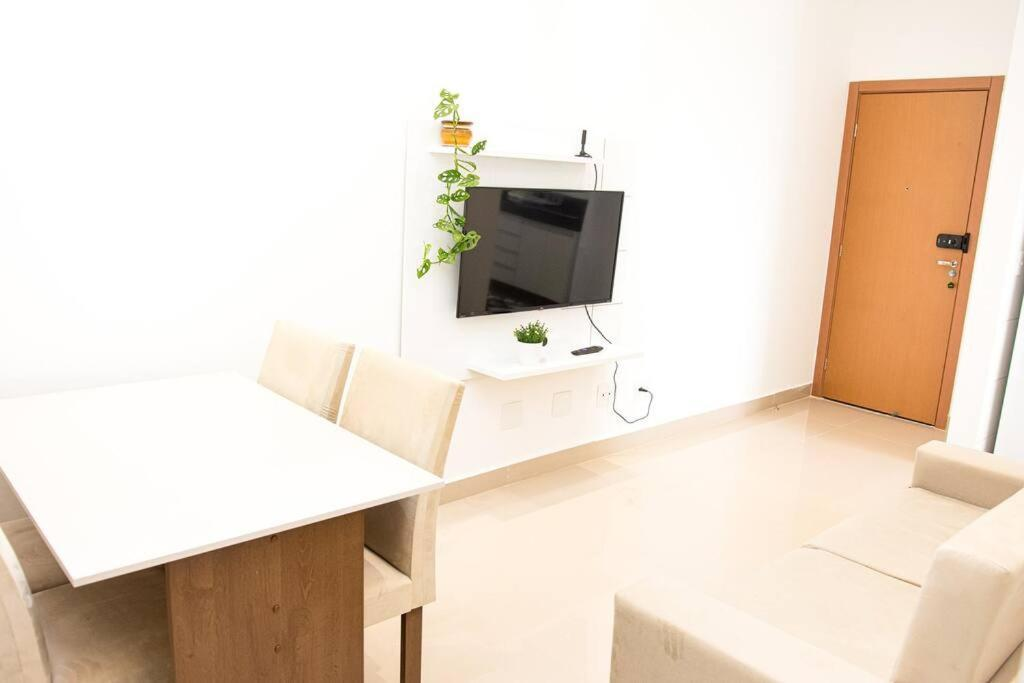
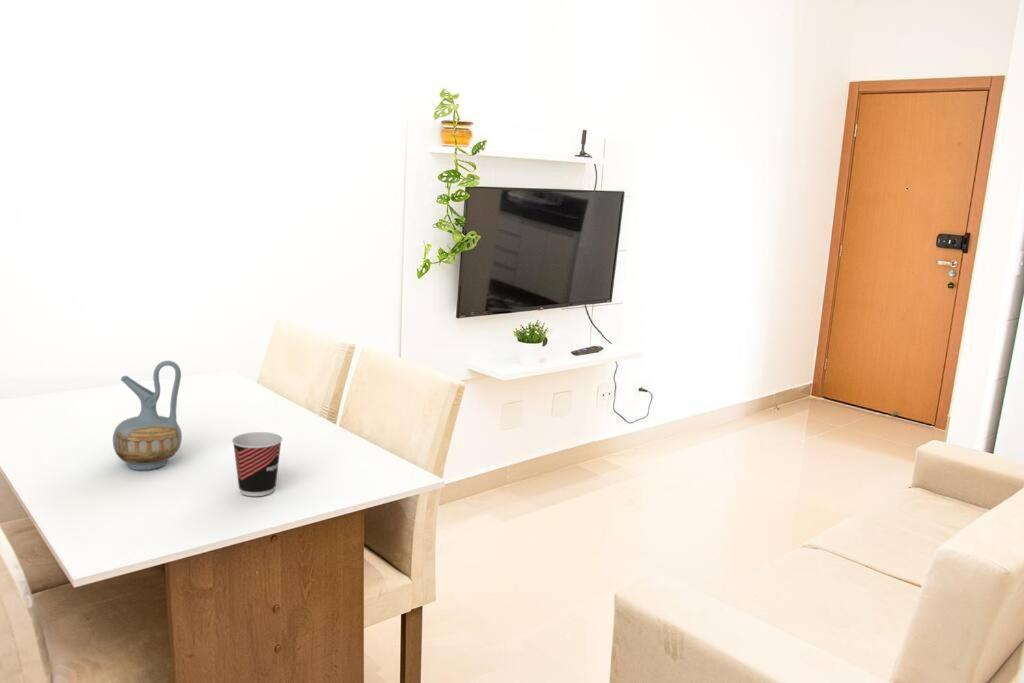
+ cup [231,431,283,497]
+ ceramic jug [112,360,183,471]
